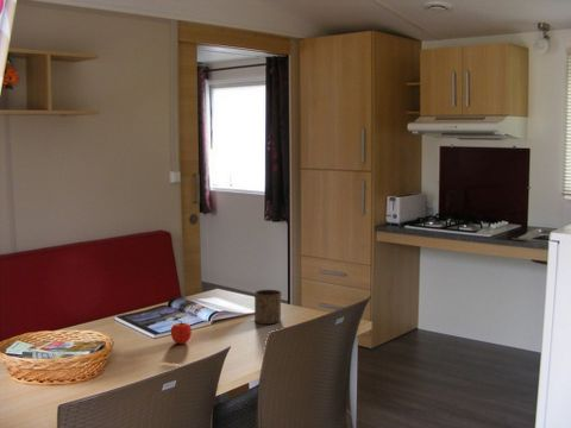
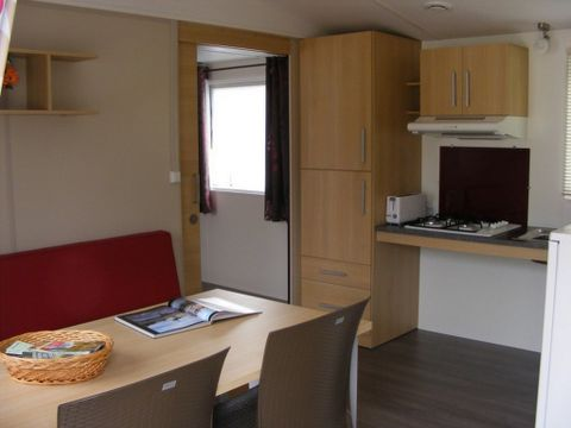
- cup [253,289,283,326]
- fruit [170,320,193,345]
